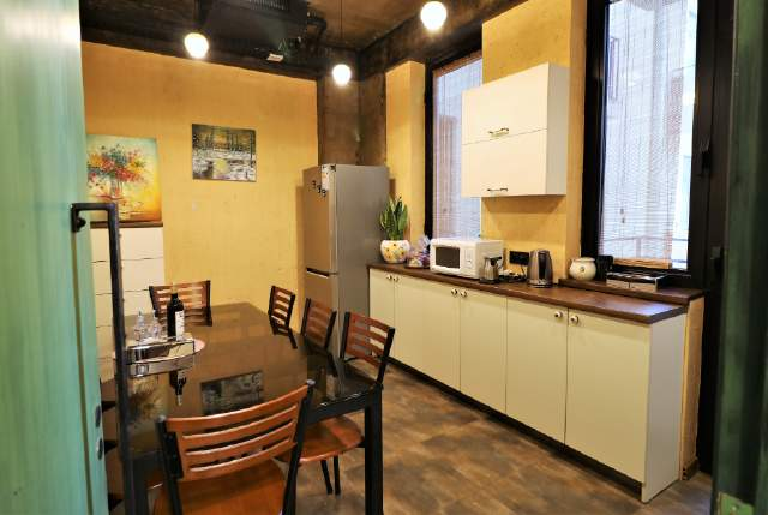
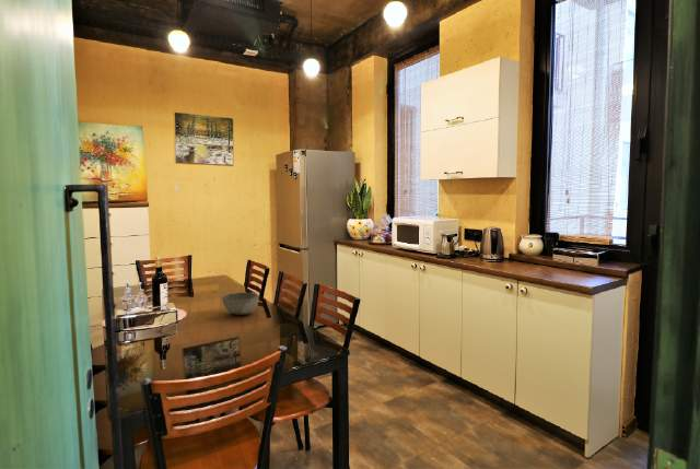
+ bowl [221,292,259,316]
